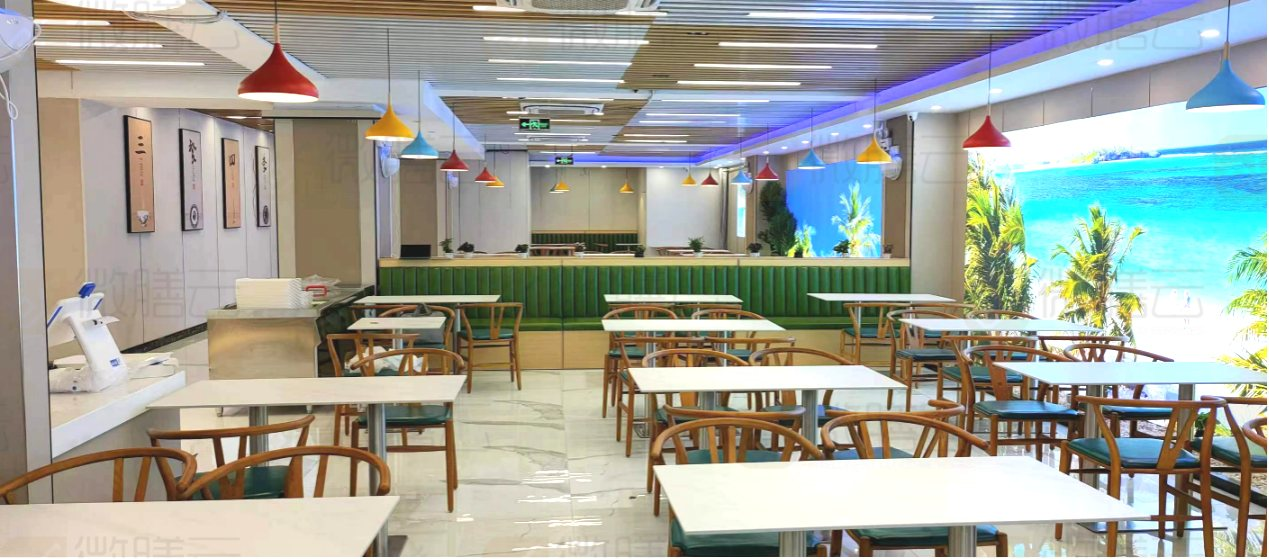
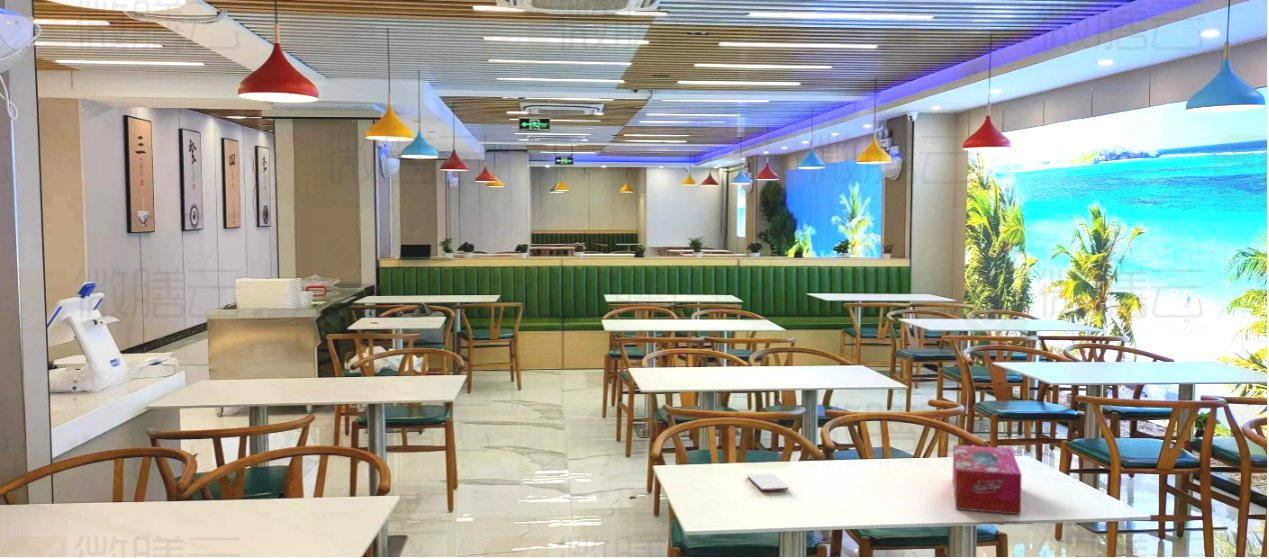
+ smartphone [747,473,790,492]
+ tissue box [952,444,1023,515]
